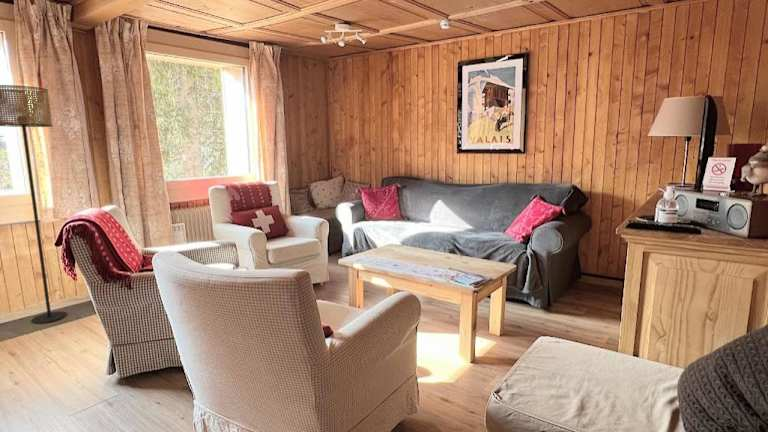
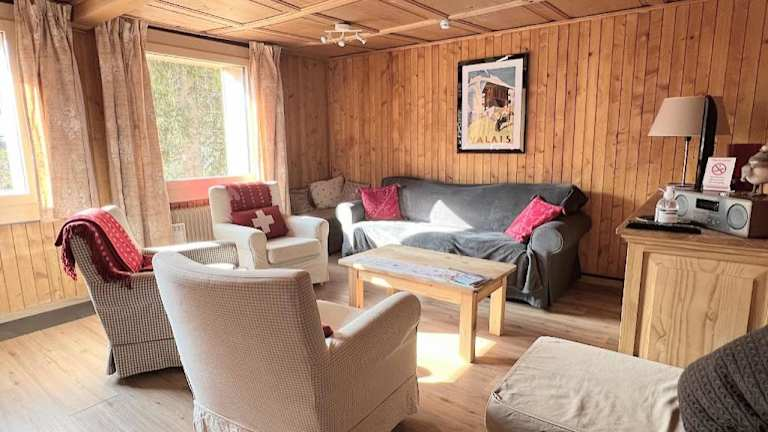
- floor lamp [0,84,68,324]
